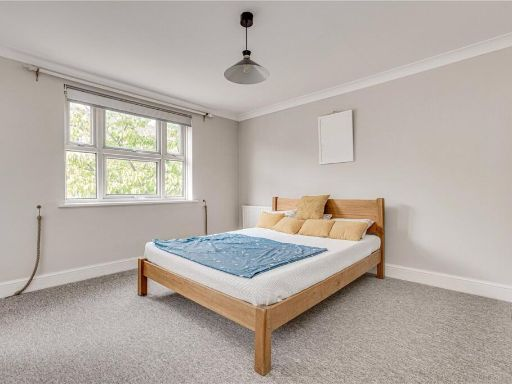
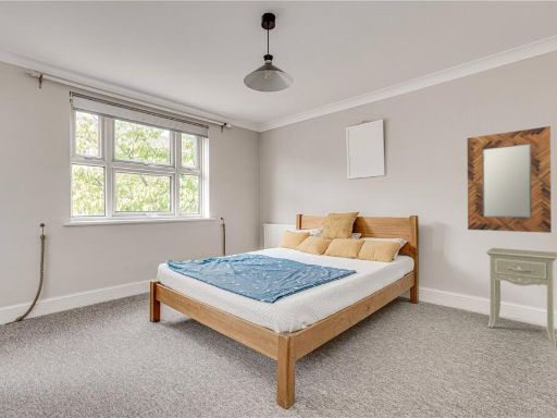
+ nightstand [485,247,557,343]
+ home mirror [467,125,553,234]
